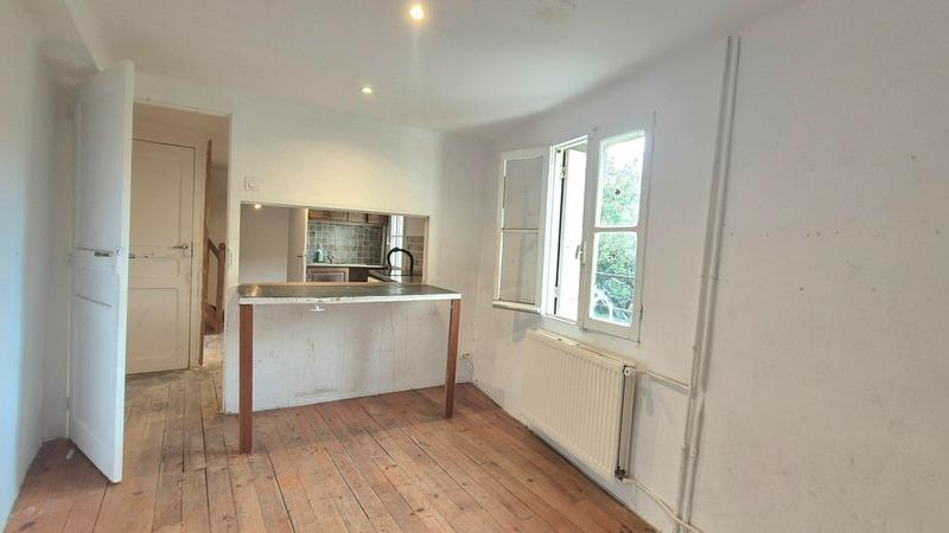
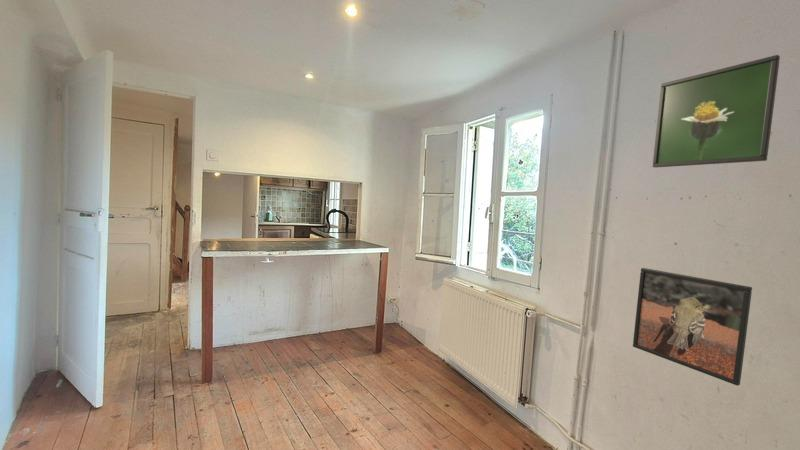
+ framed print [652,54,781,168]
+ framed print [632,267,753,386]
